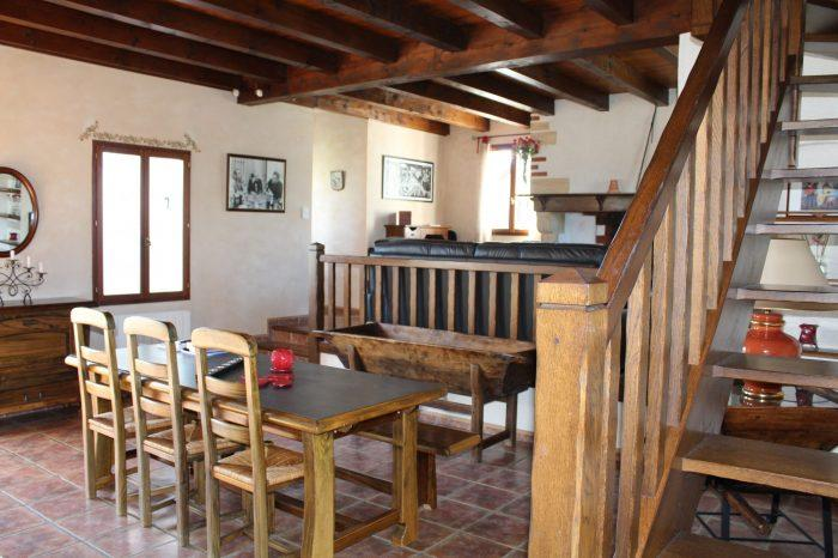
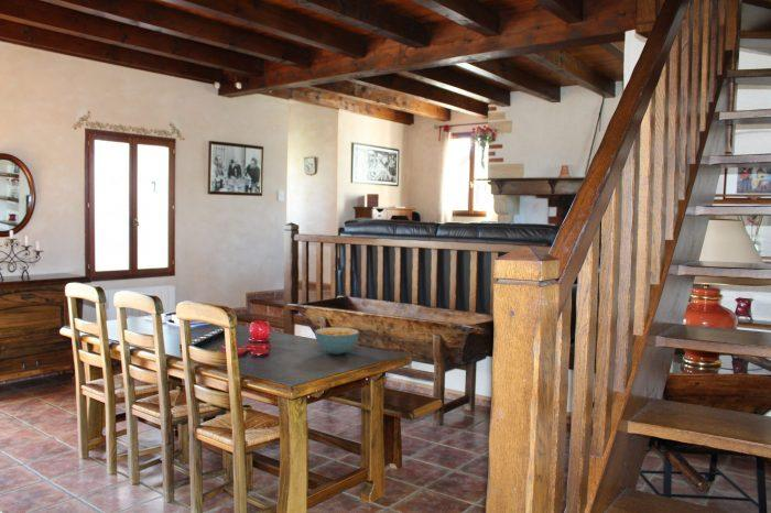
+ cereal bowl [314,326,360,356]
